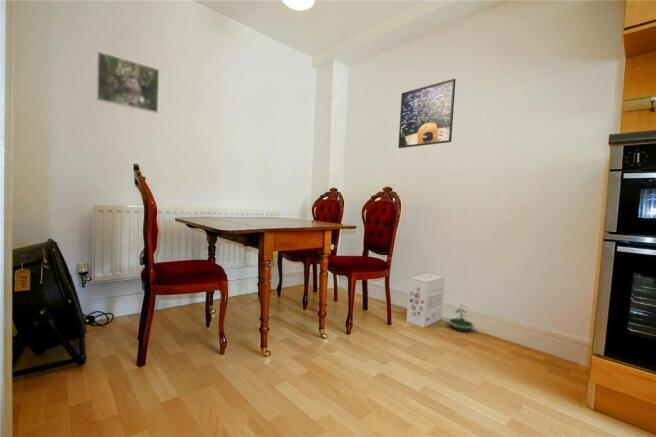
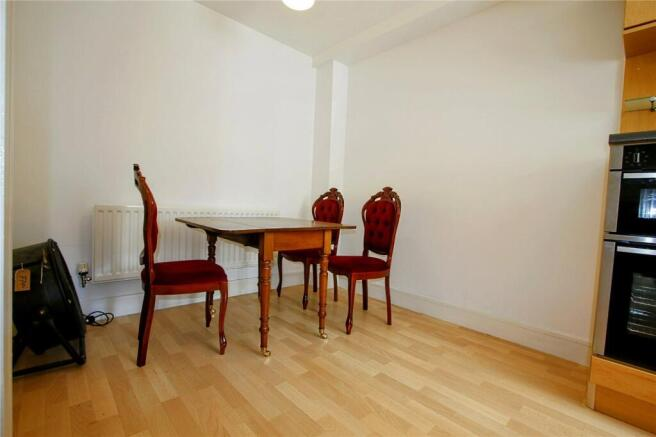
- cardboard box [406,273,446,328]
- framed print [96,50,160,114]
- terrarium [447,304,475,332]
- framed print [397,78,457,149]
